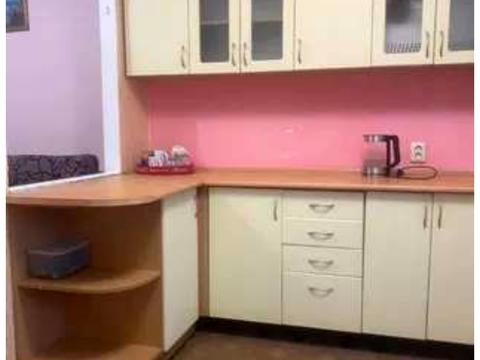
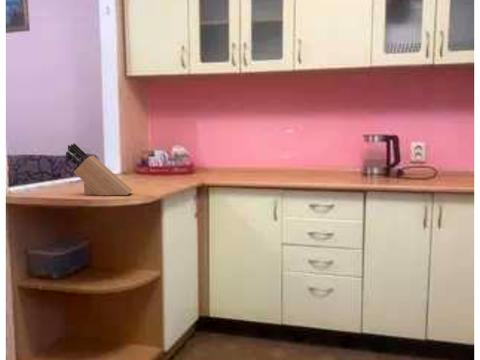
+ knife block [65,142,133,196]
